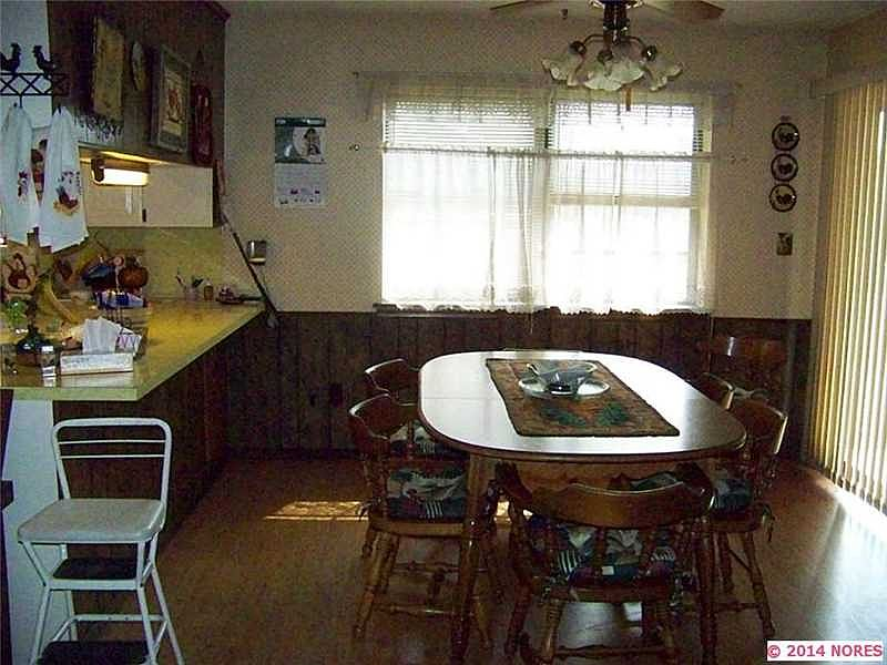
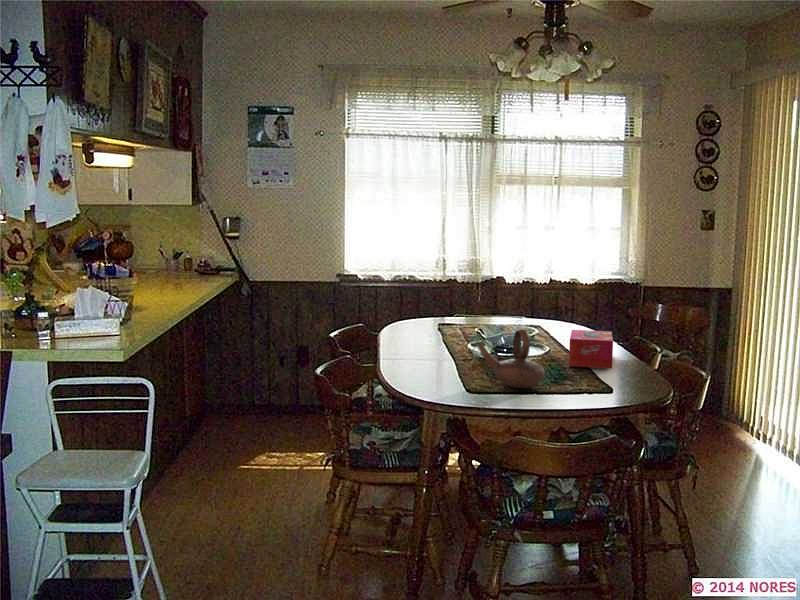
+ teapot [476,328,546,389]
+ tissue box [568,329,614,369]
